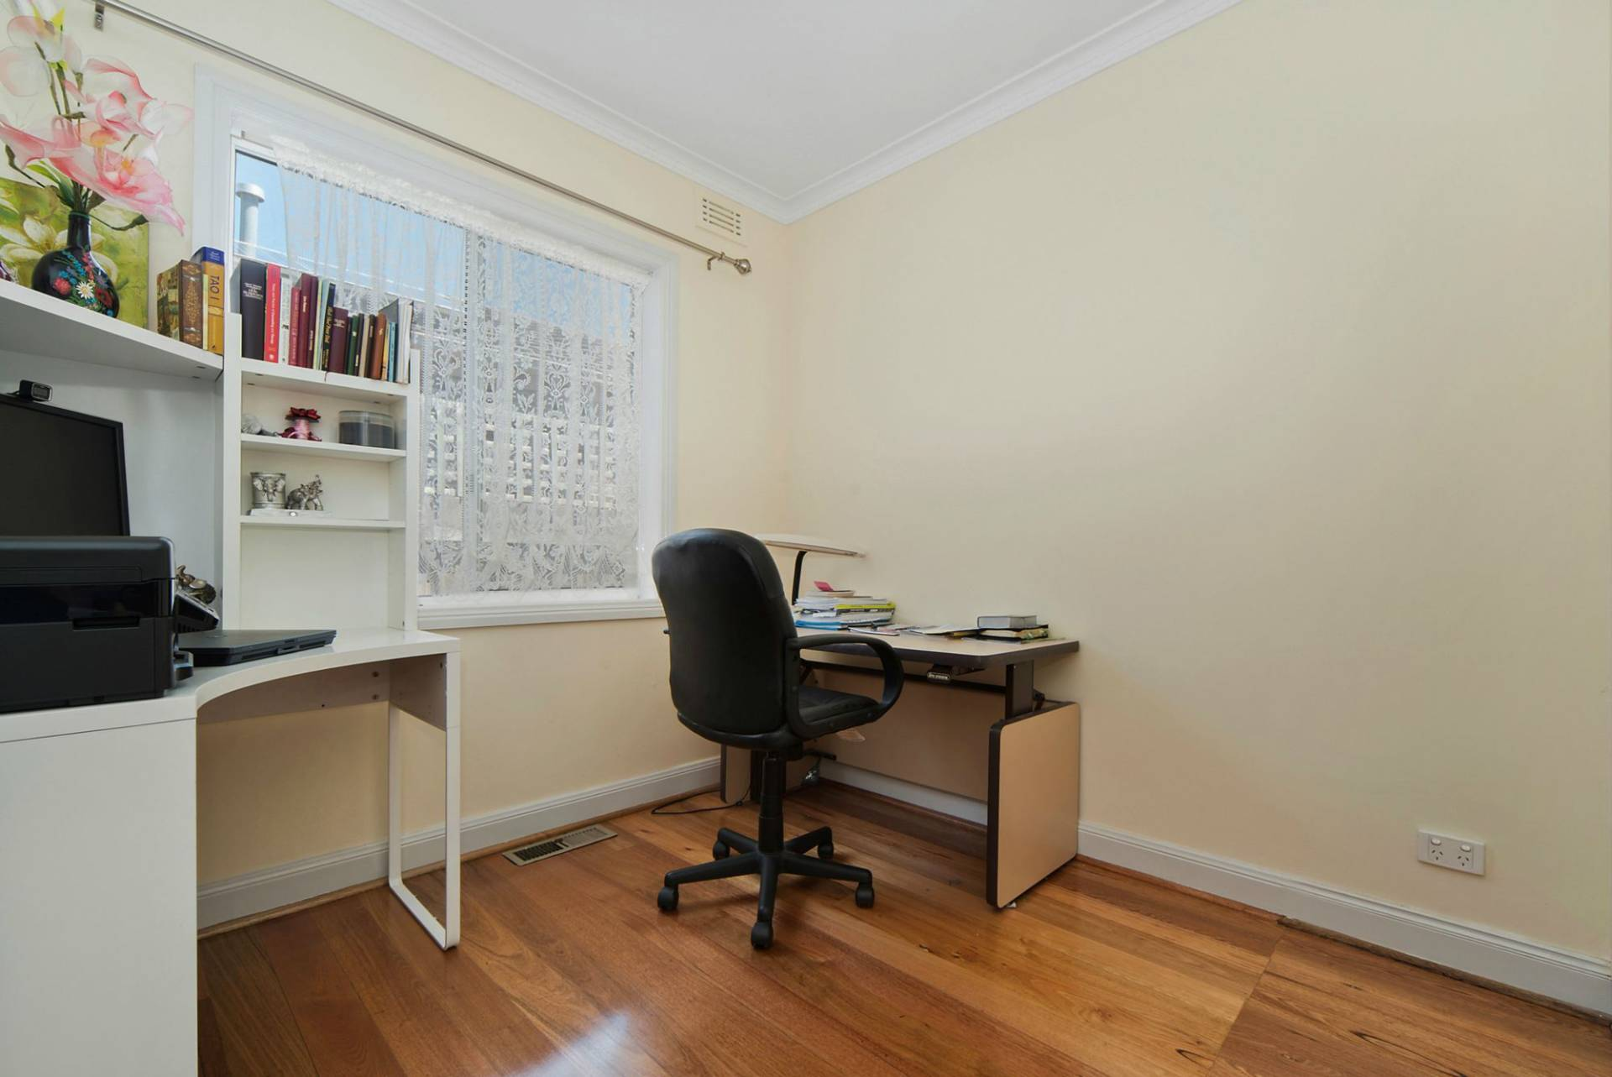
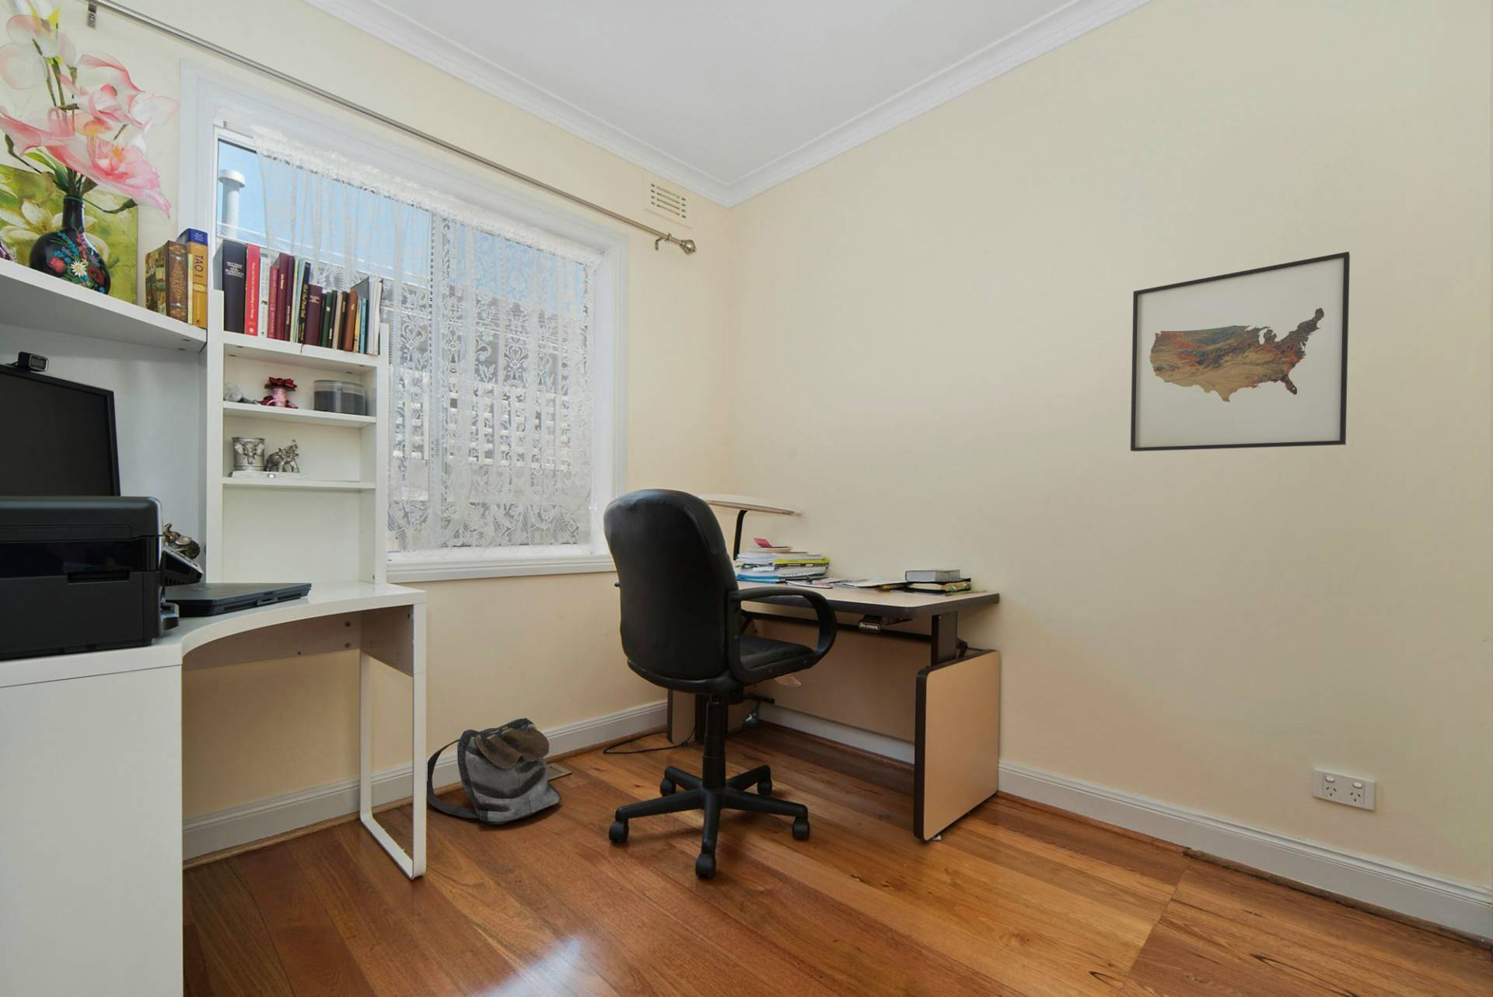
+ backpack [426,718,562,826]
+ wall art [1130,251,1350,452]
